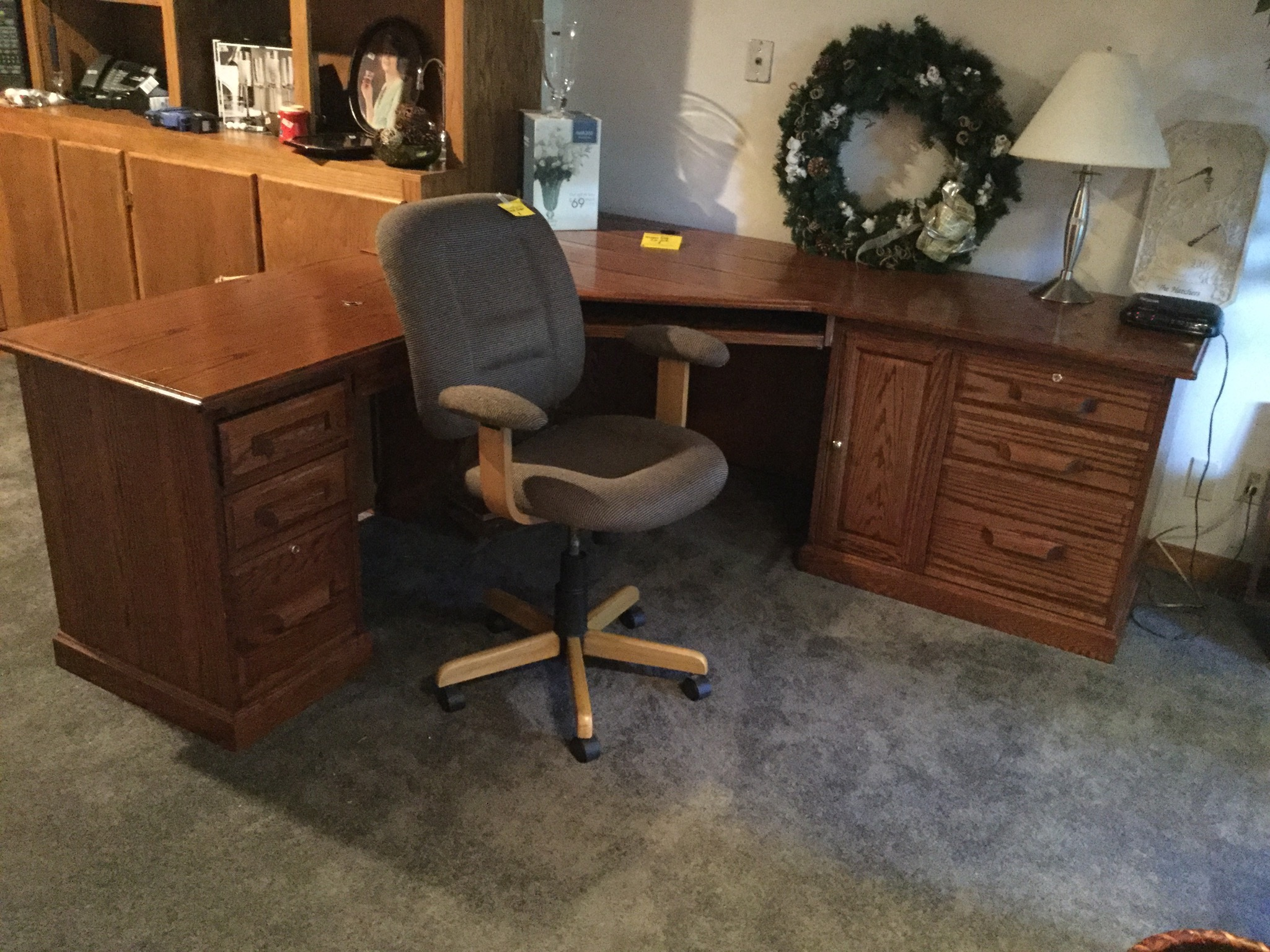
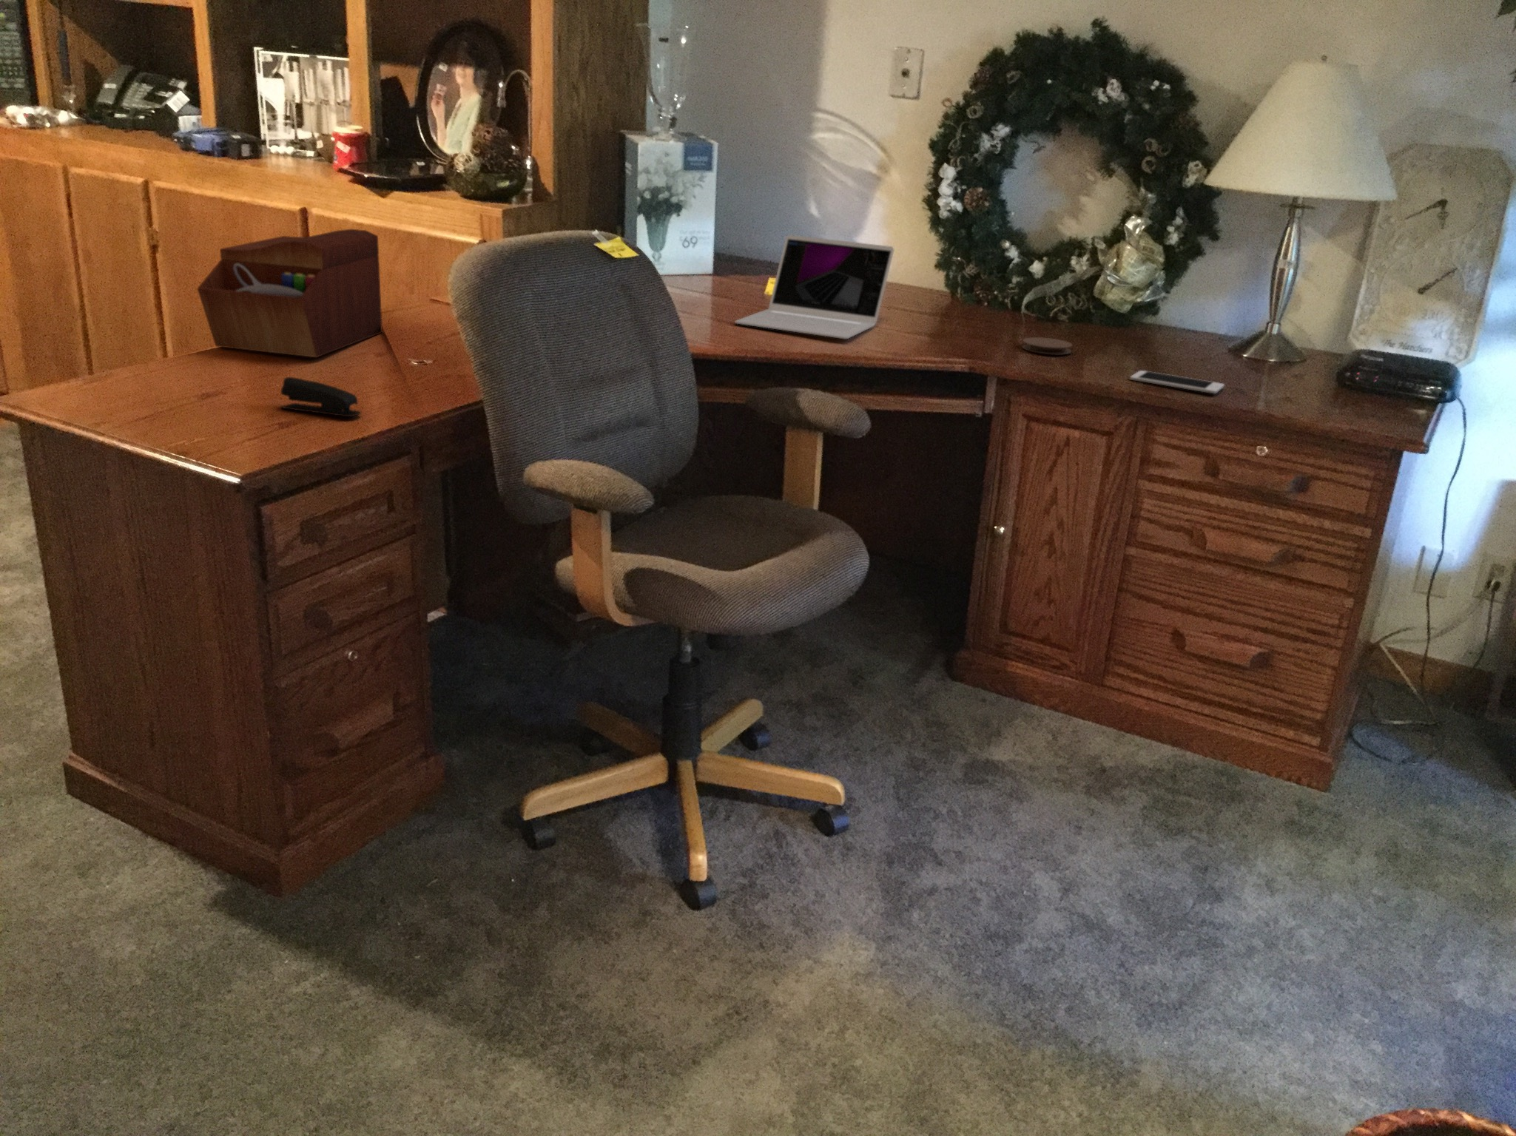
+ laptop [734,234,895,339]
+ stapler [279,376,362,418]
+ sewing box [197,229,383,358]
+ cell phone [1129,370,1225,394]
+ coaster [1021,337,1073,356]
